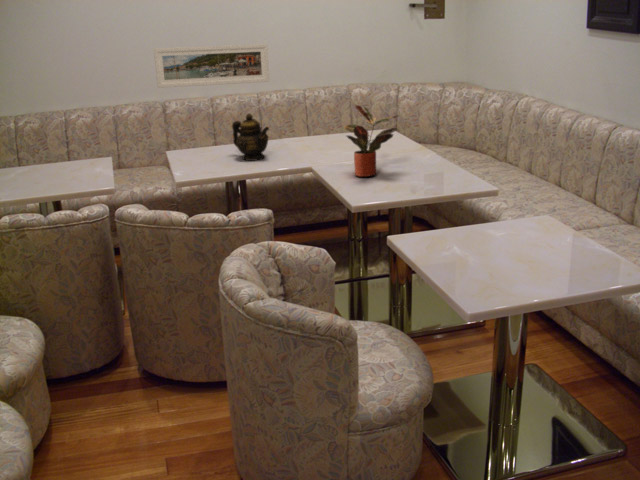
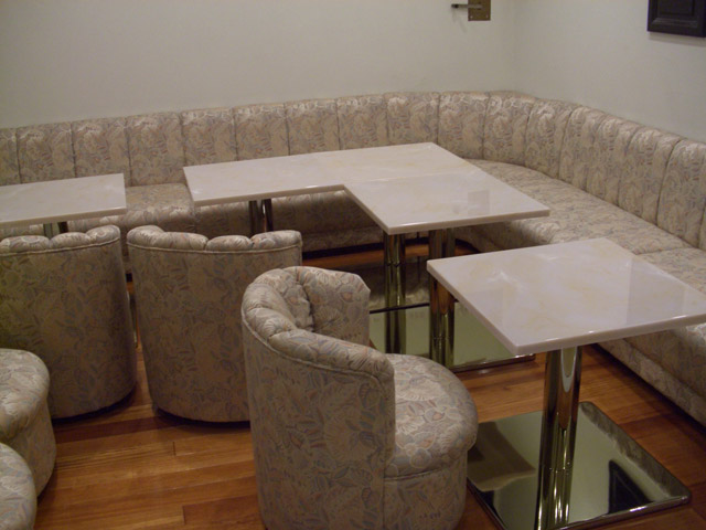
- potted plant [343,104,400,178]
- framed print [153,43,270,89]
- teapot [231,113,270,162]
